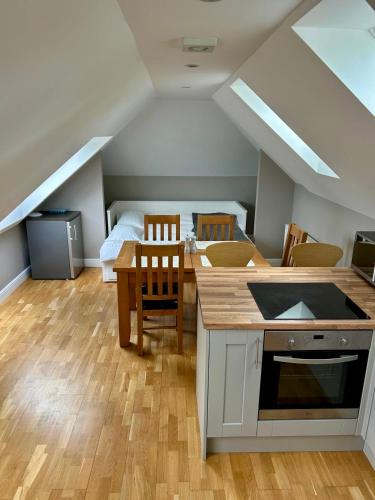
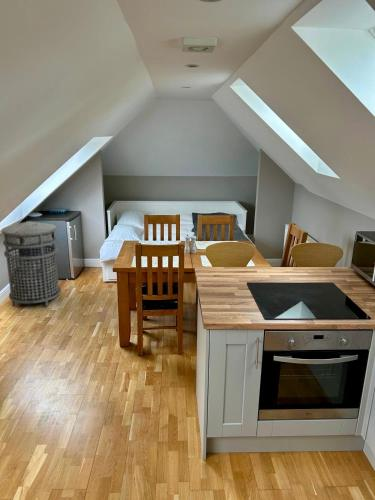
+ trash can [1,220,62,308]
